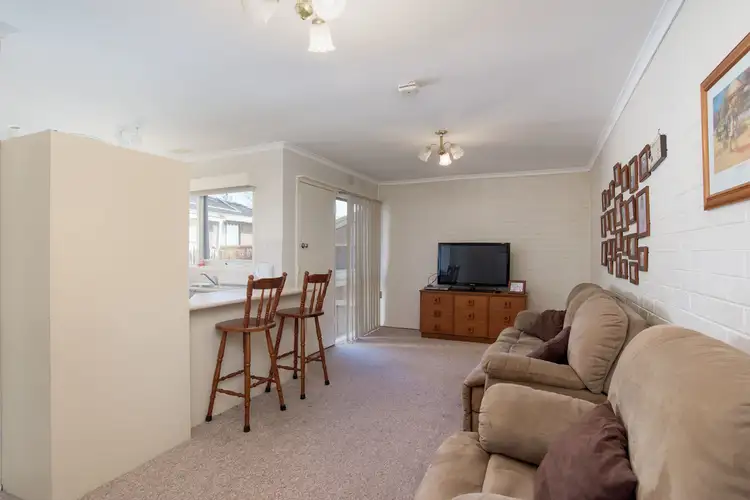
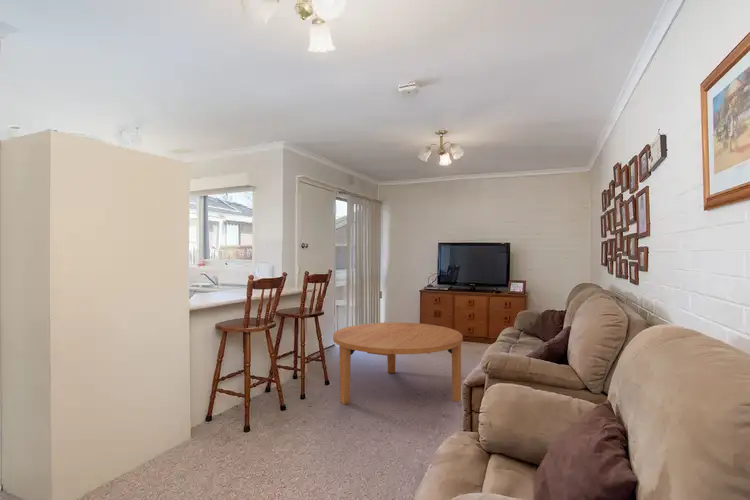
+ coffee table [332,321,464,406]
